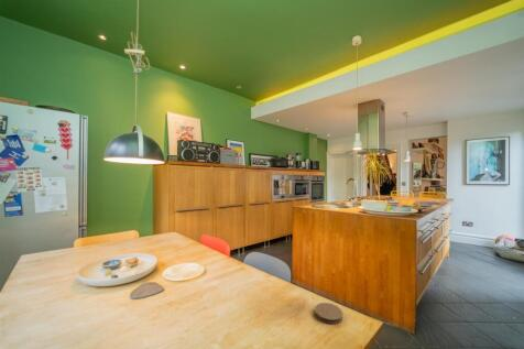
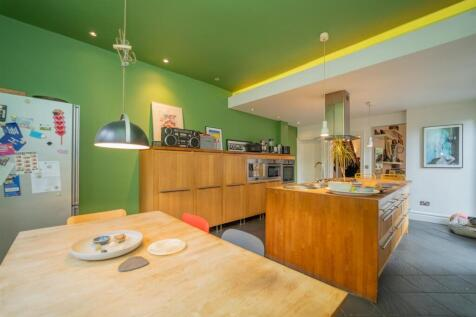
- coaster [314,302,343,325]
